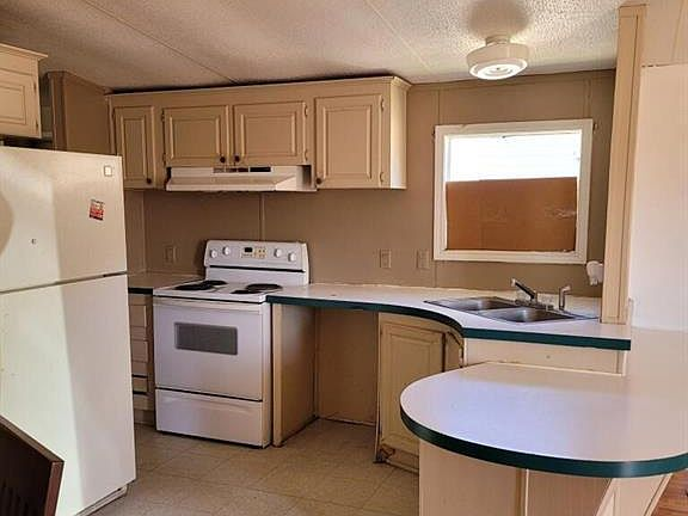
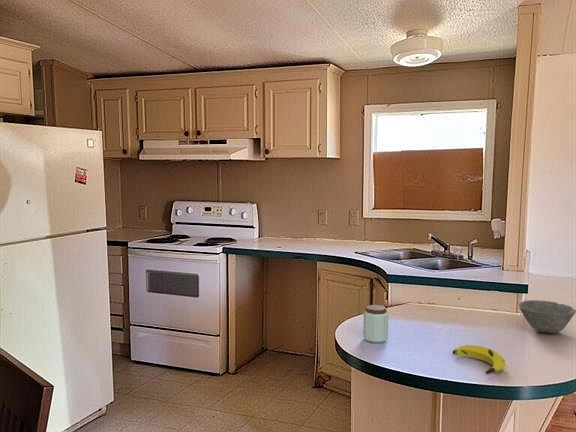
+ bowl [518,299,576,334]
+ banana [452,344,506,375]
+ peanut butter [362,304,389,344]
